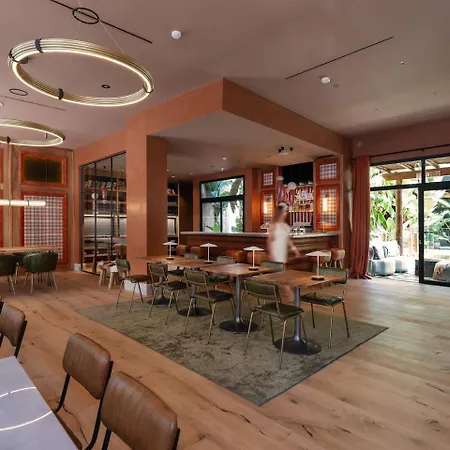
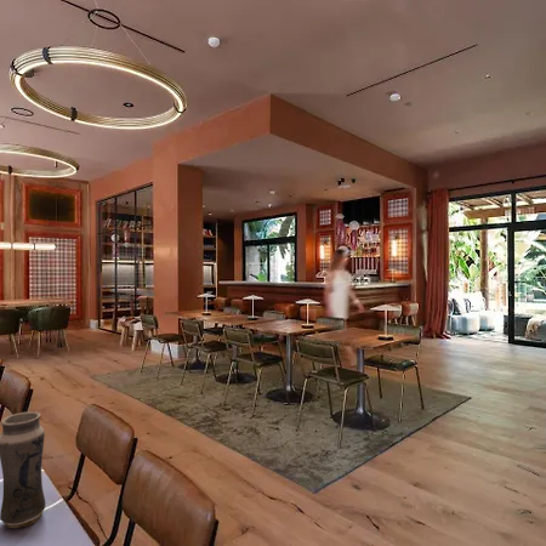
+ vase [0,410,46,529]
